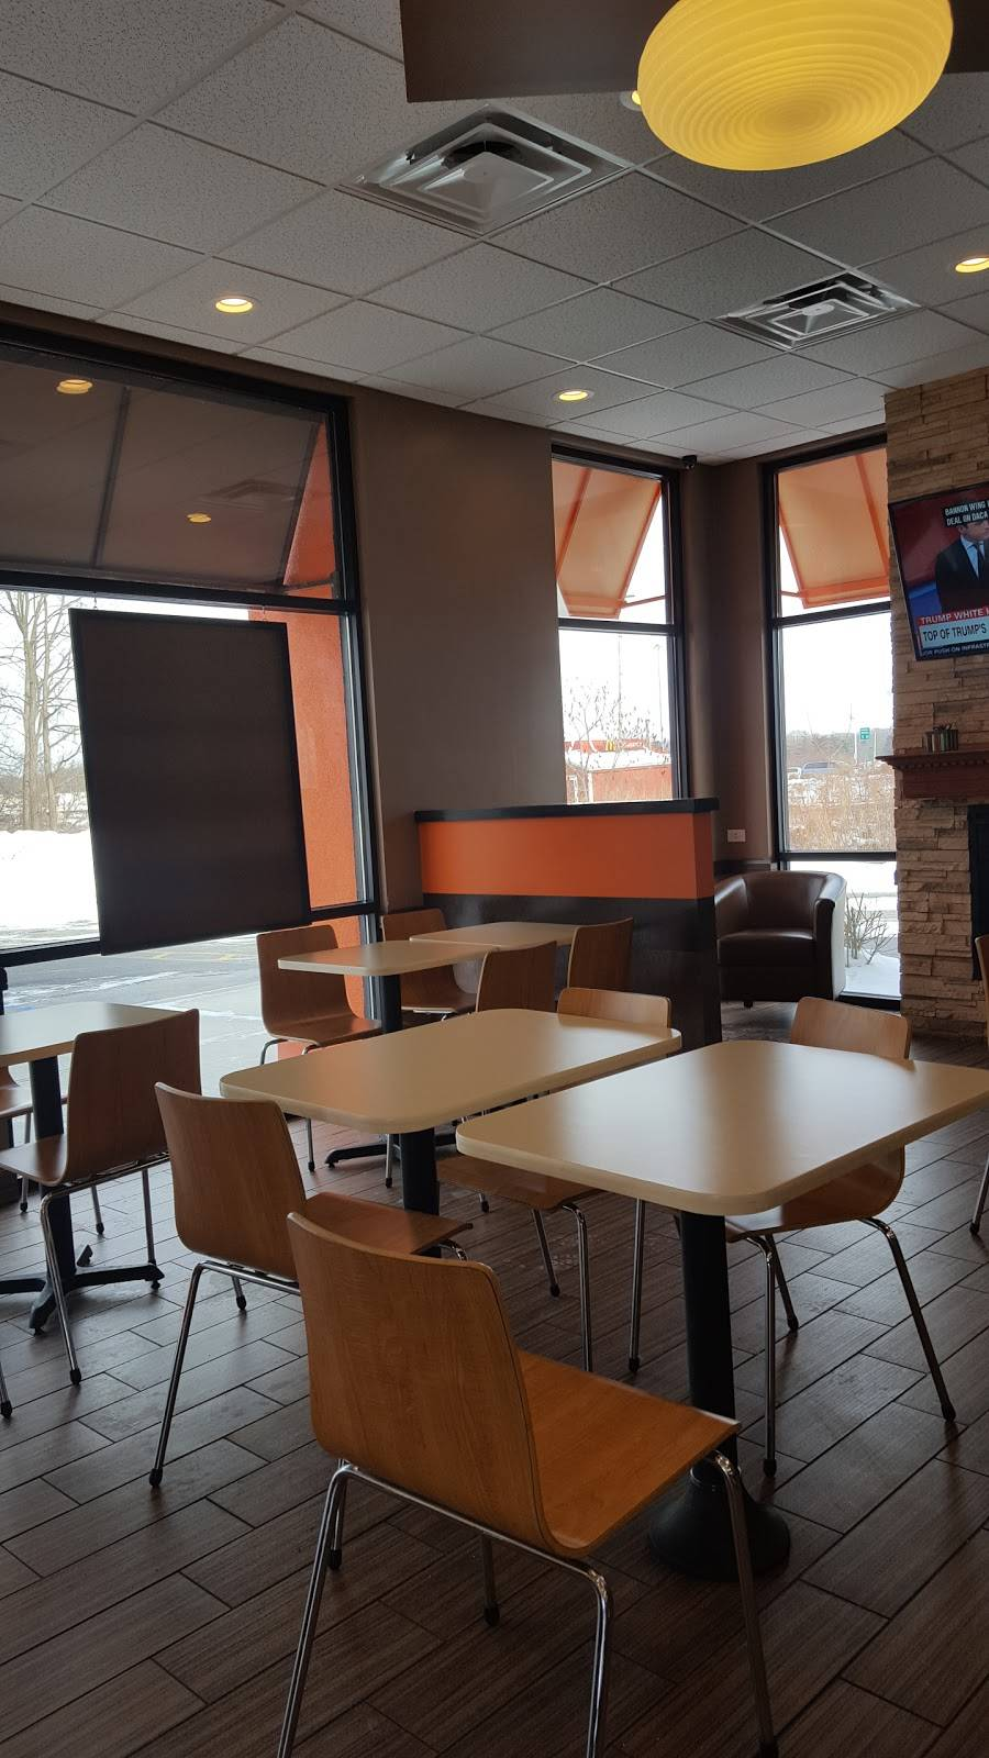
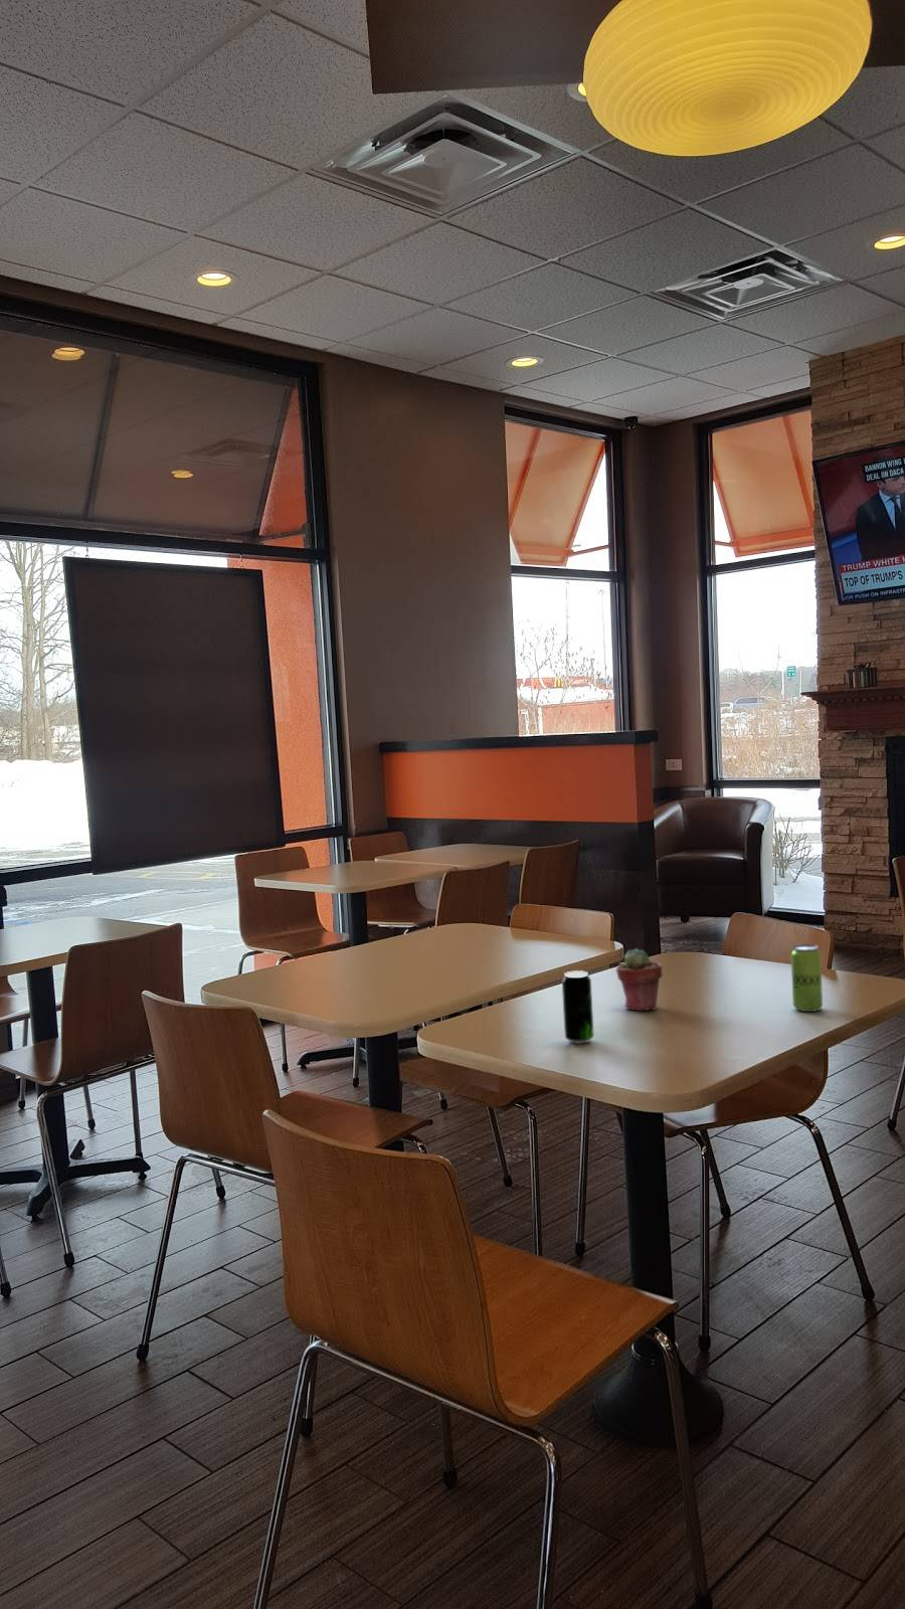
+ beverage can [790,944,823,1012]
+ beverage can [561,969,596,1044]
+ potted succulent [615,947,664,1011]
